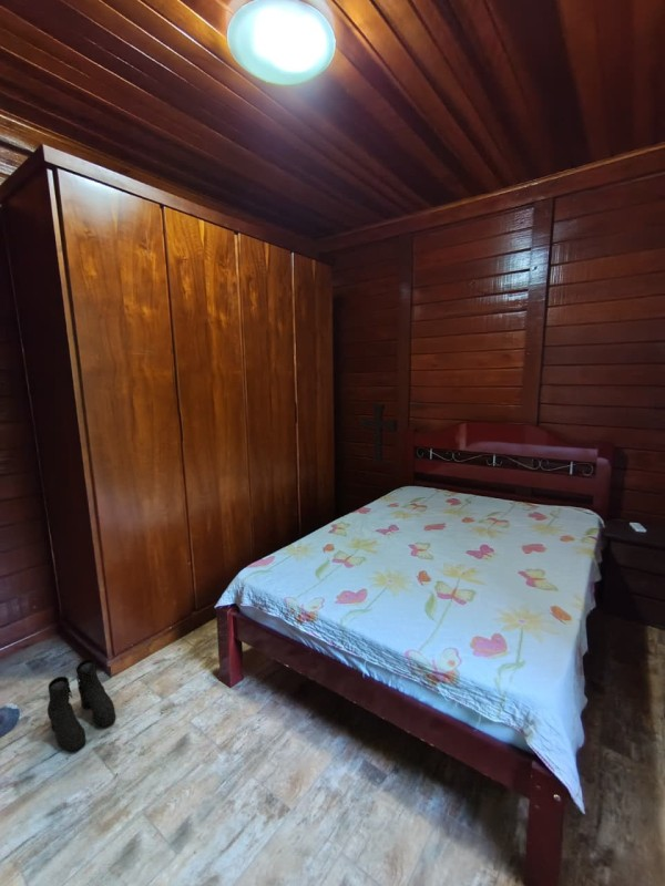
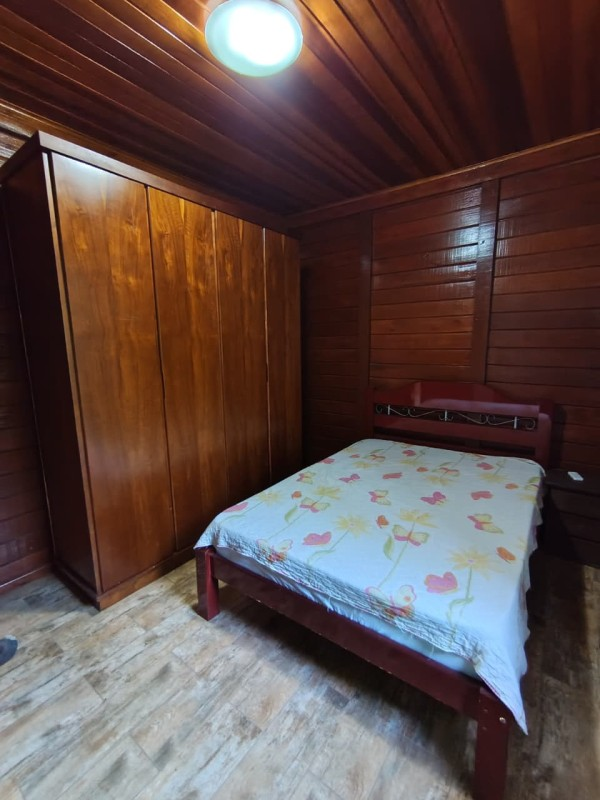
- boots [47,659,117,753]
- decorative cross [359,403,398,465]
